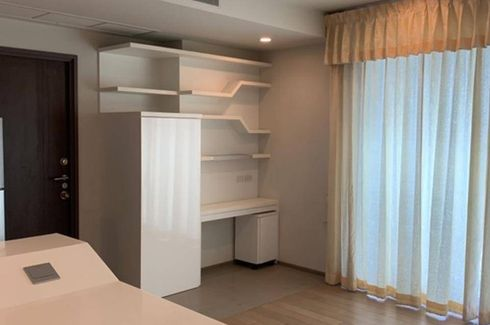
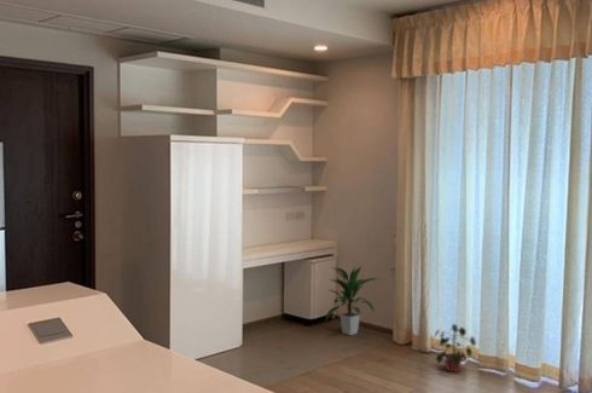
+ indoor plant [325,264,379,336]
+ potted plant [434,323,477,374]
